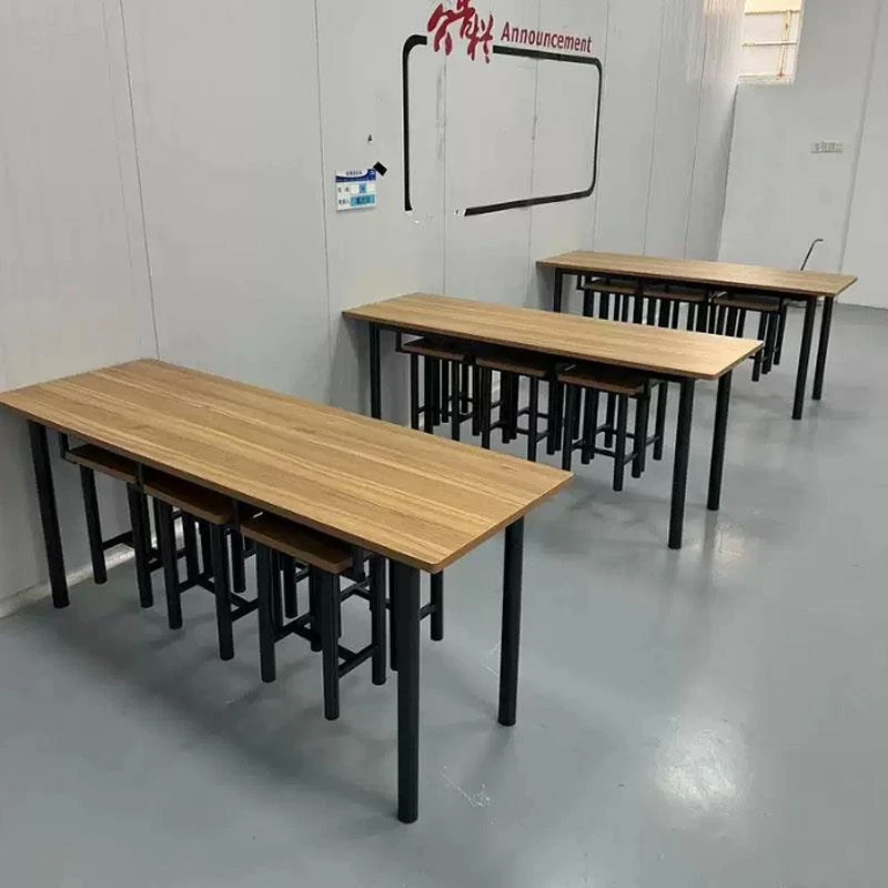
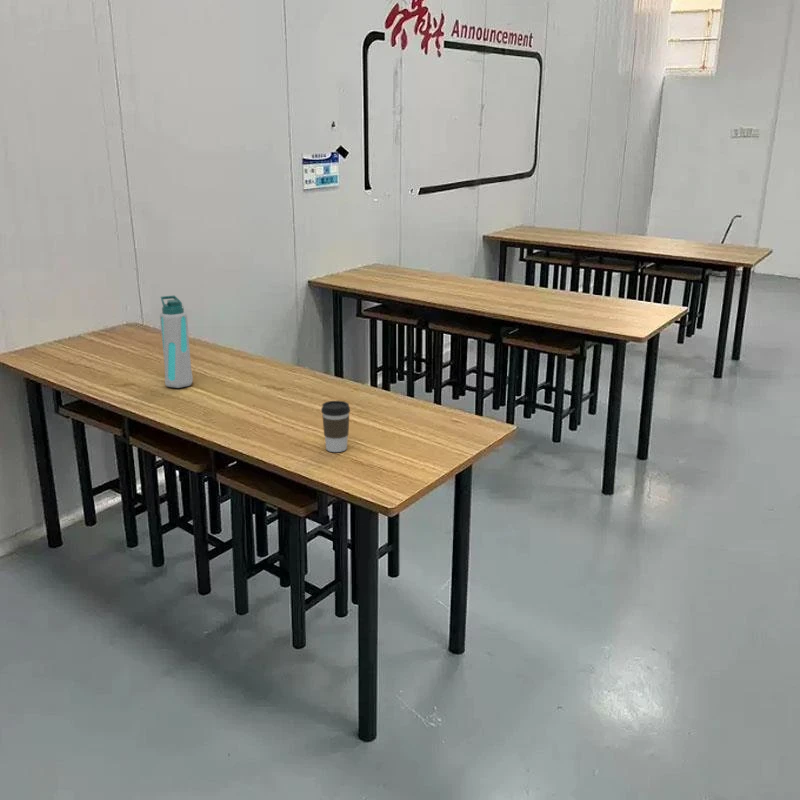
+ coffee cup [320,400,351,453]
+ water bottle [159,294,194,389]
